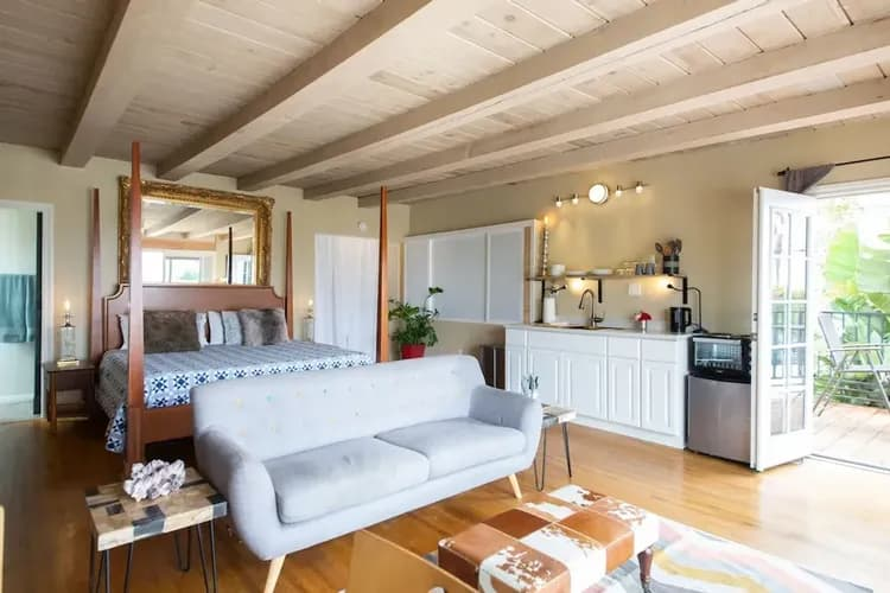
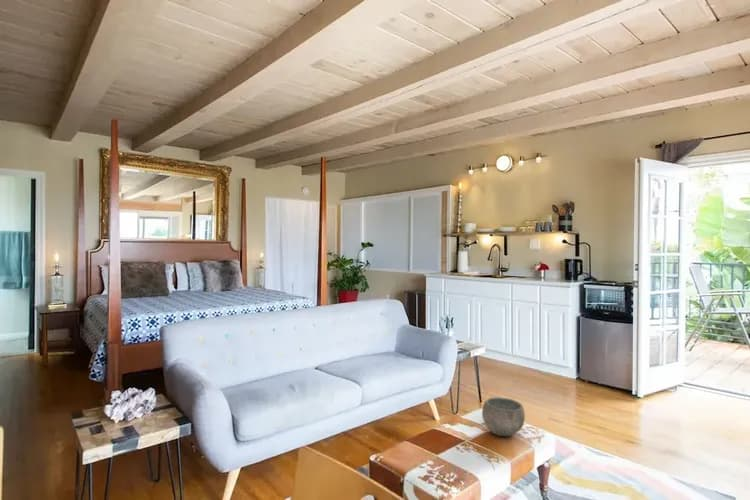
+ bowl [481,396,526,437]
